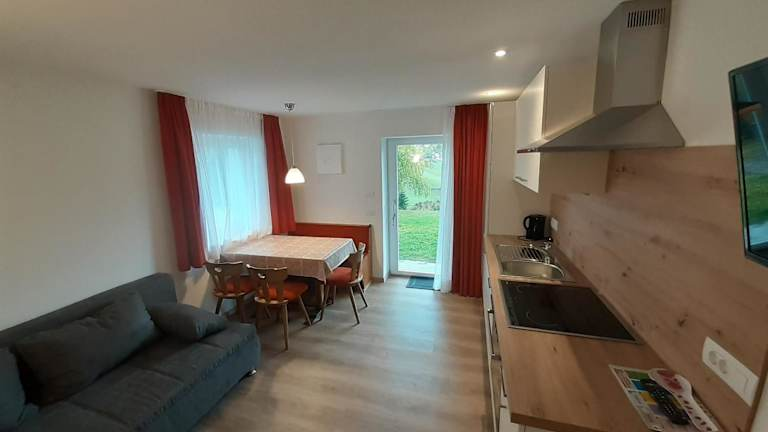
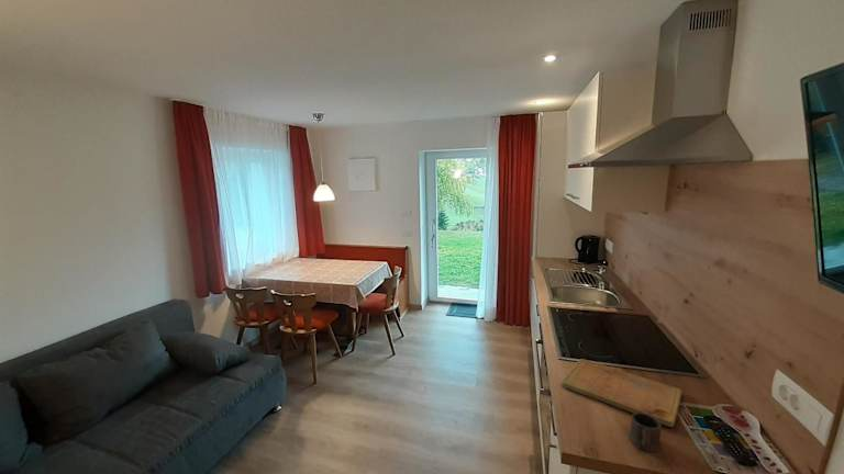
+ cutting board [560,358,682,428]
+ mug [628,413,663,453]
